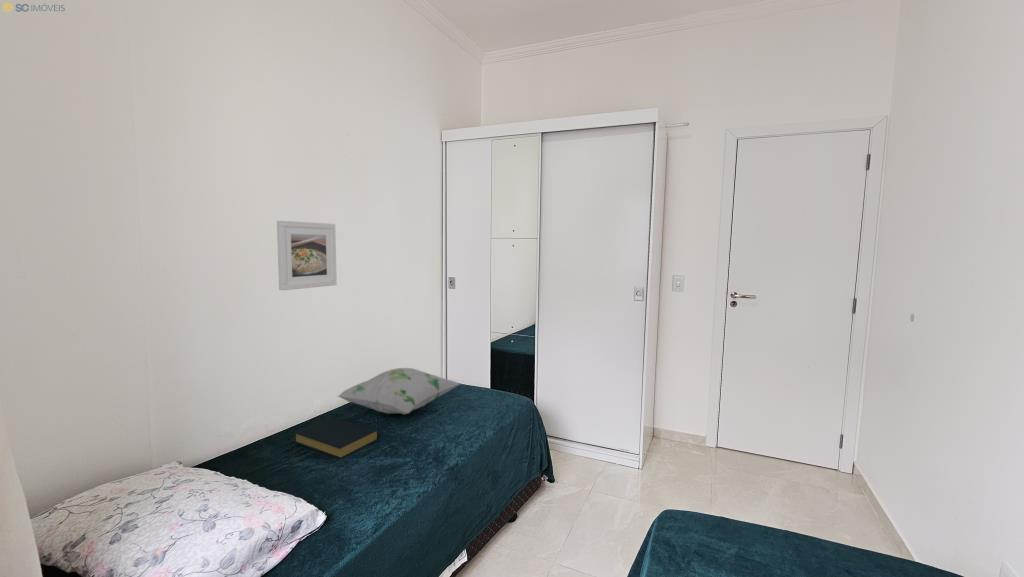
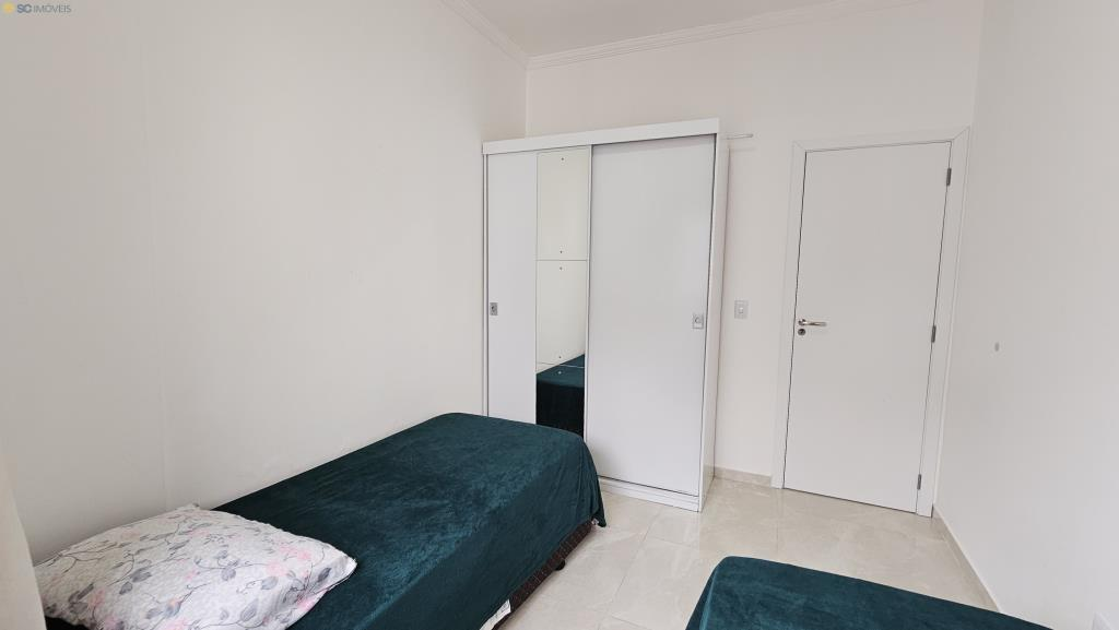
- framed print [276,220,338,291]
- decorative pillow [336,367,461,415]
- hardback book [292,416,379,460]
